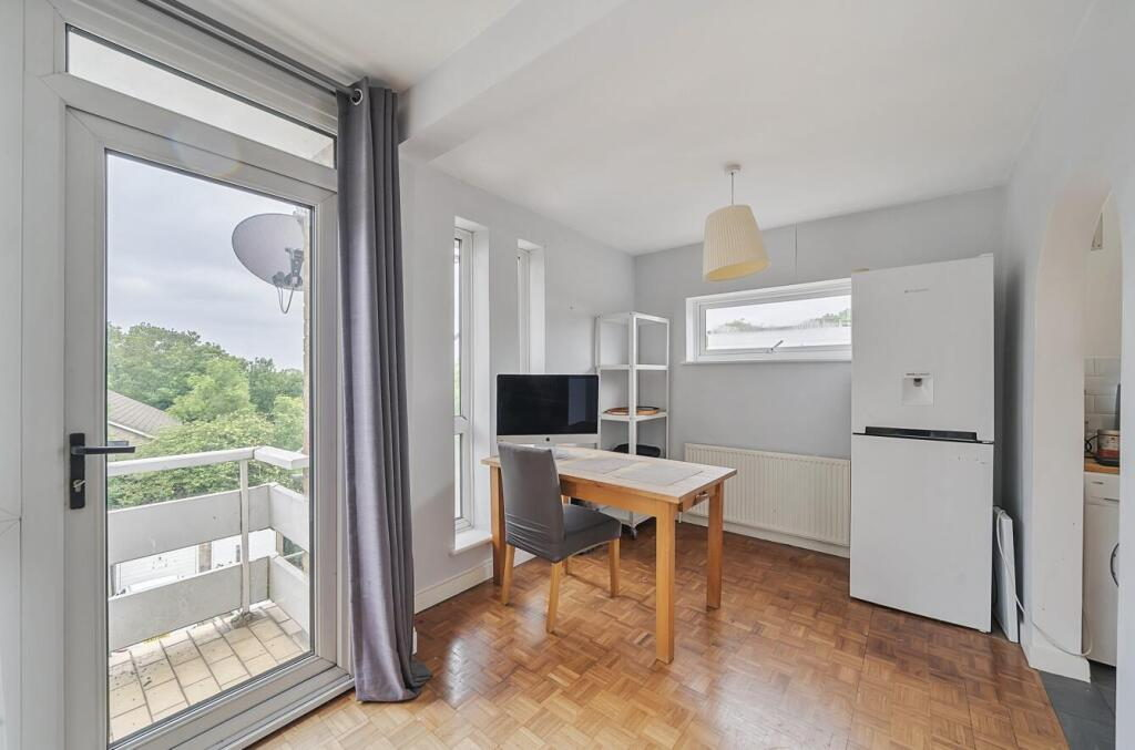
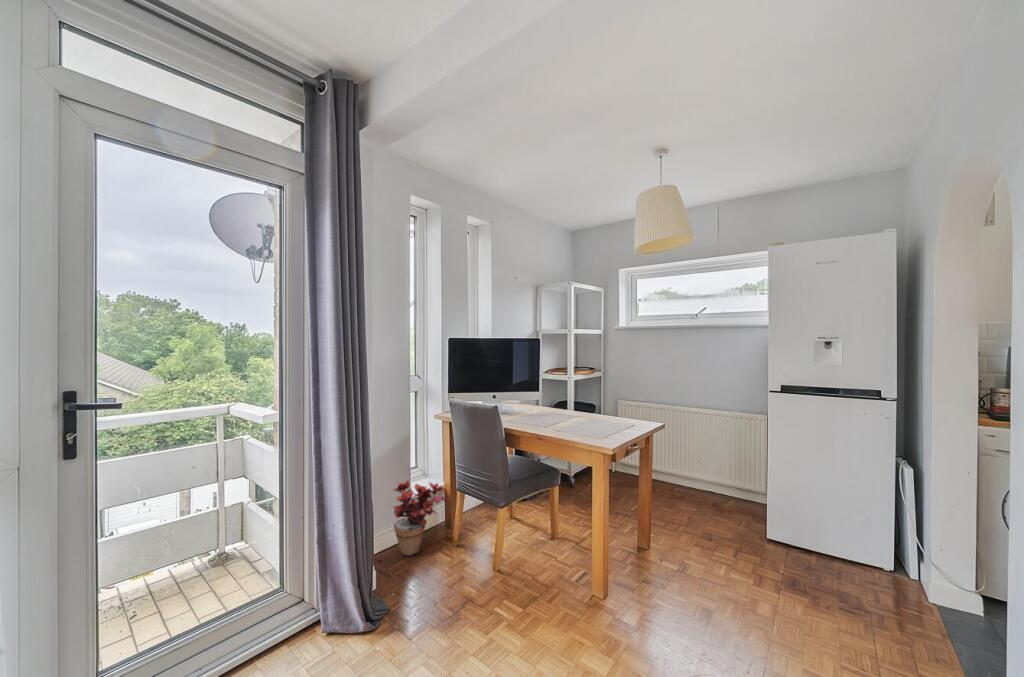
+ potted plant [391,478,447,557]
